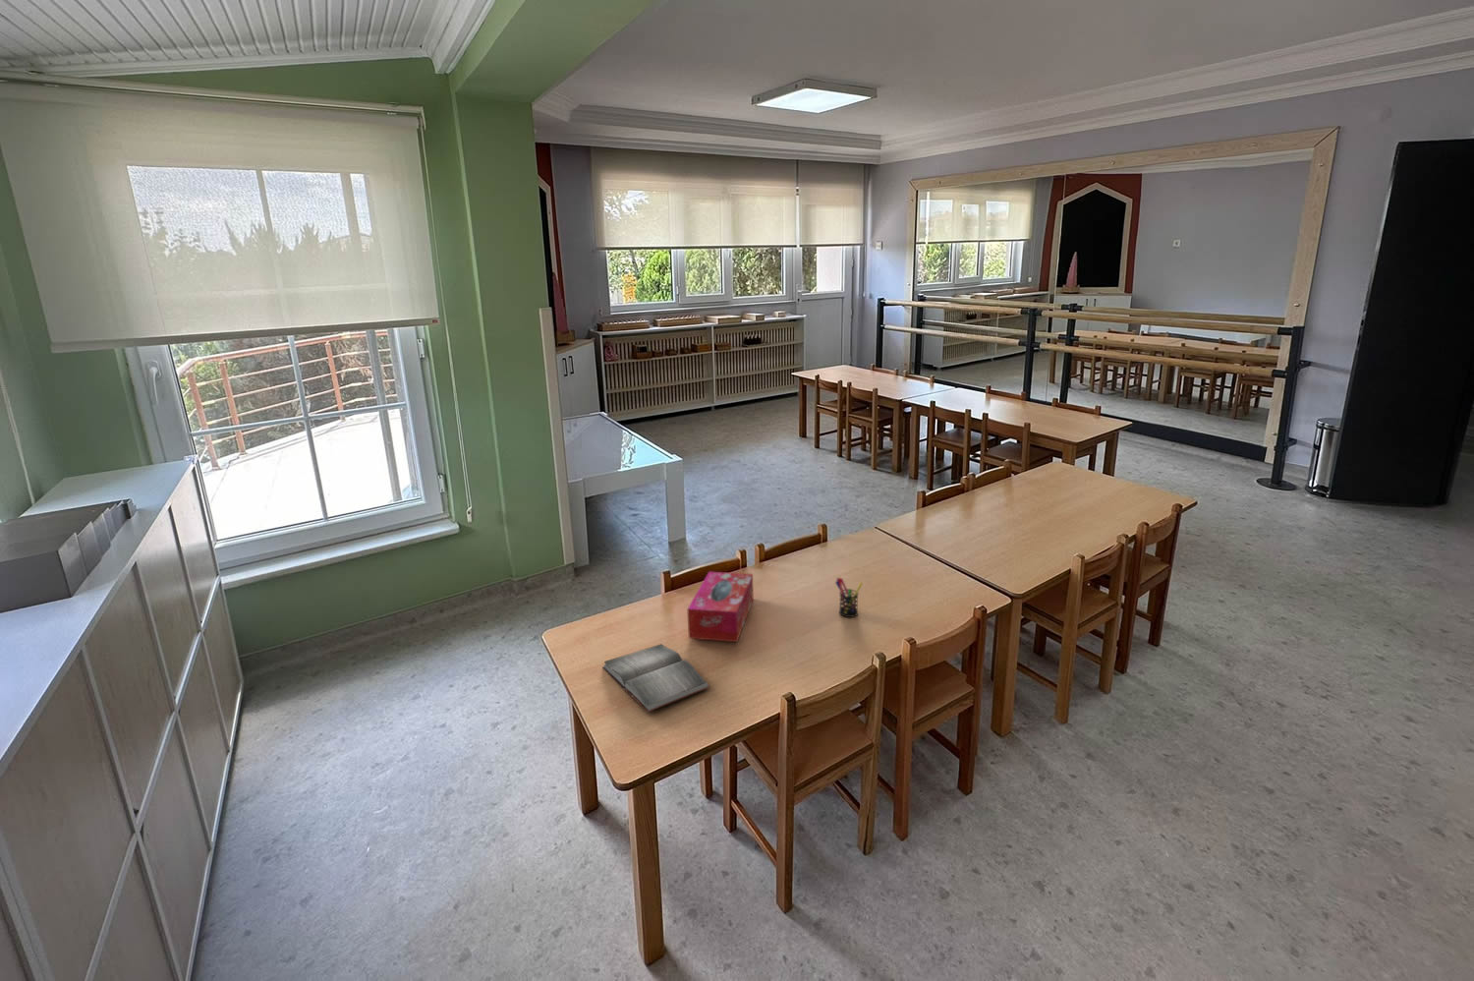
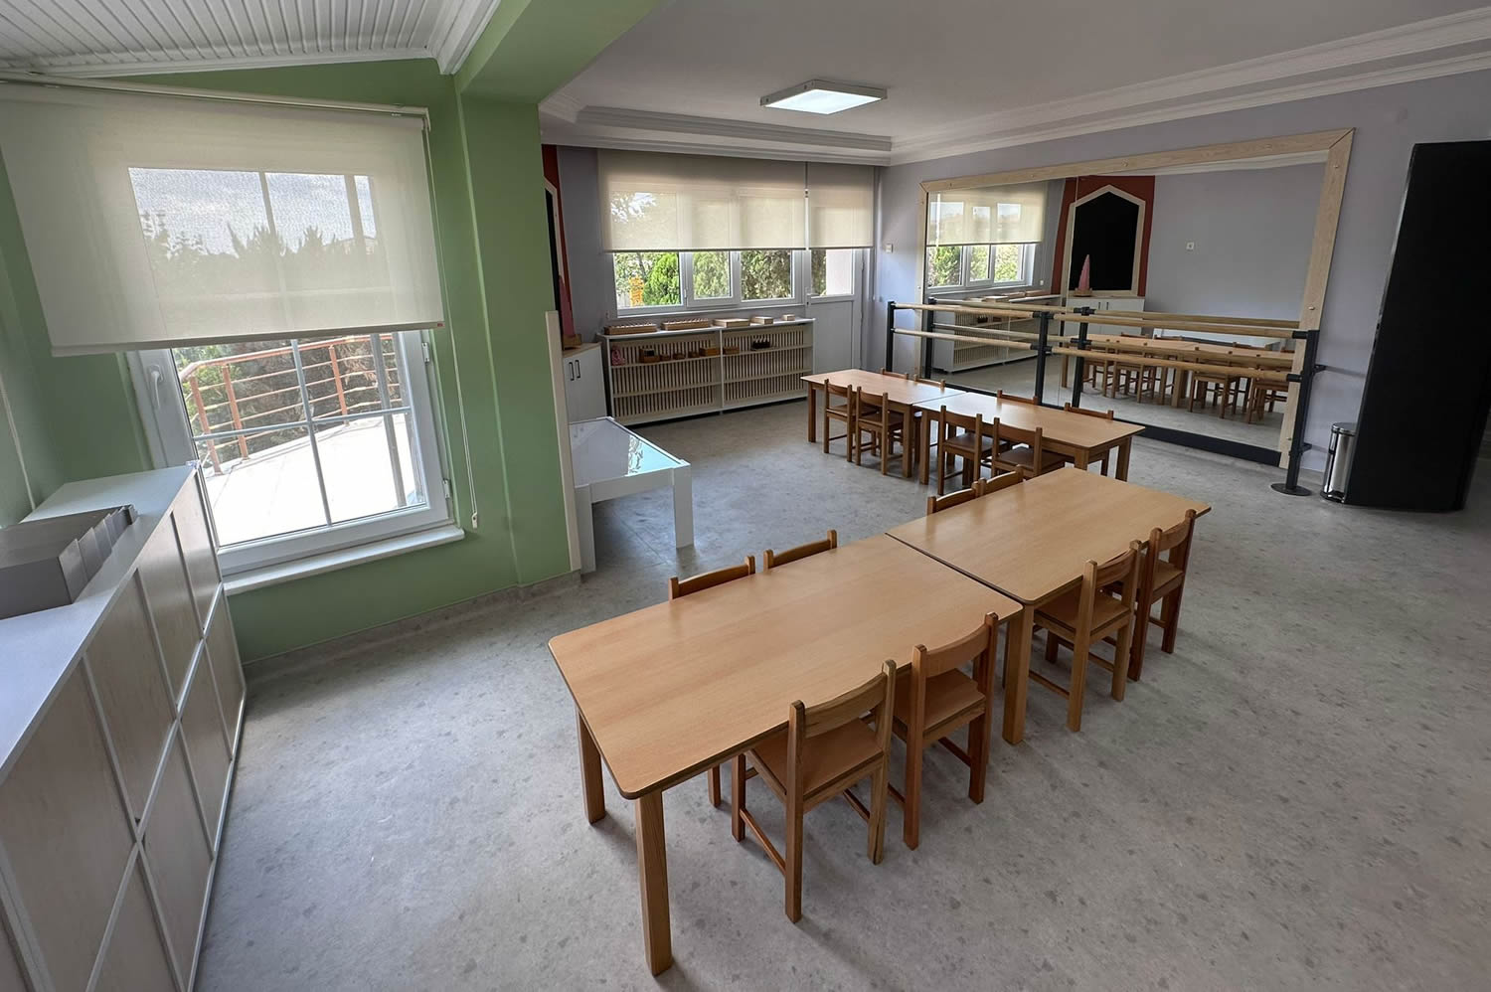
- hardback book [602,643,711,713]
- pen holder [834,577,863,619]
- tissue box [686,572,755,643]
